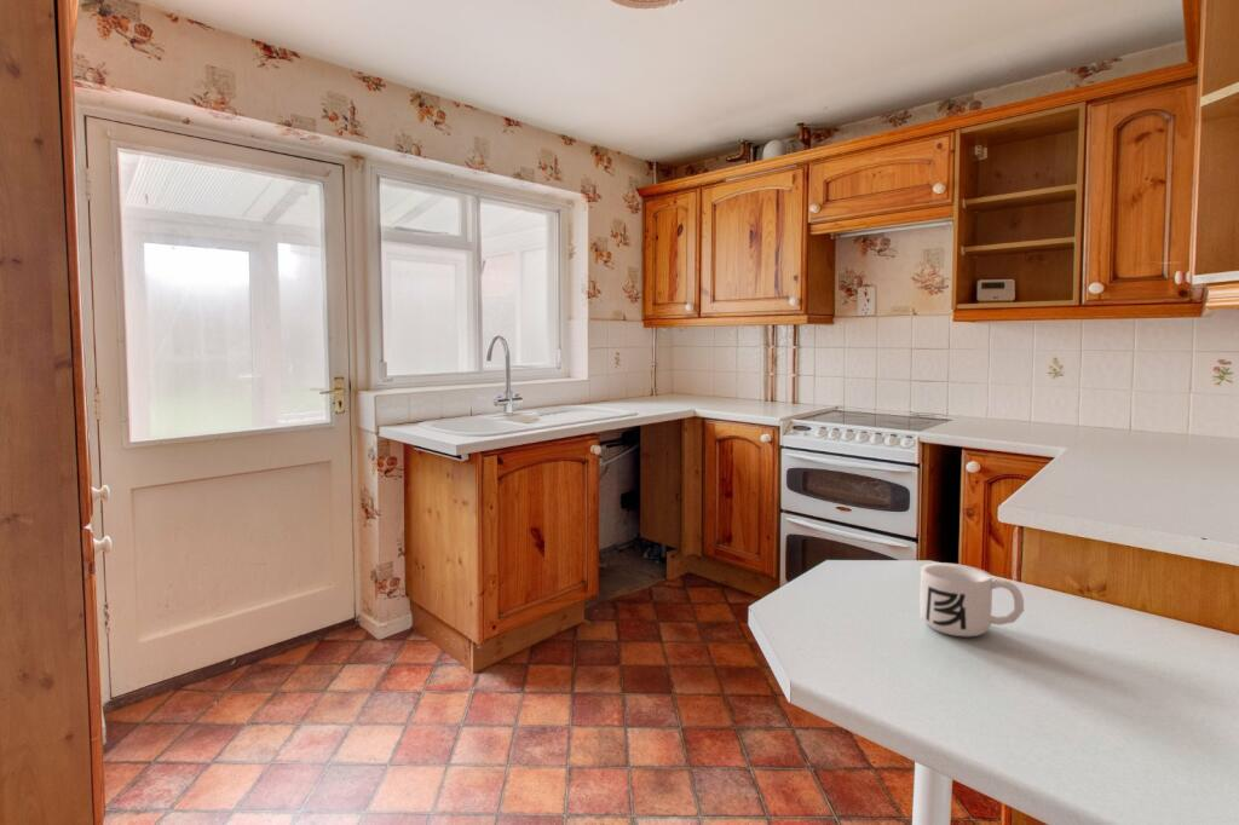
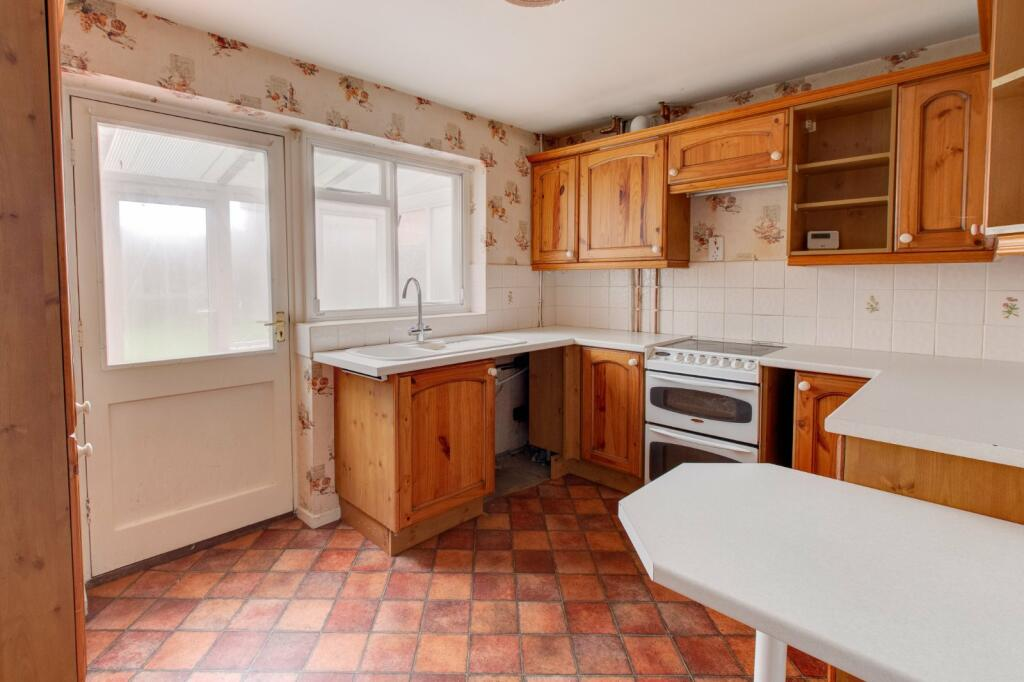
- mug [918,561,1025,638]
